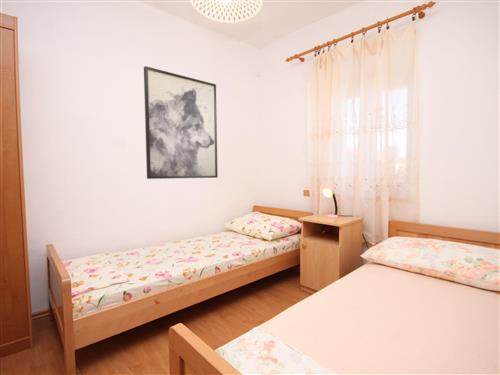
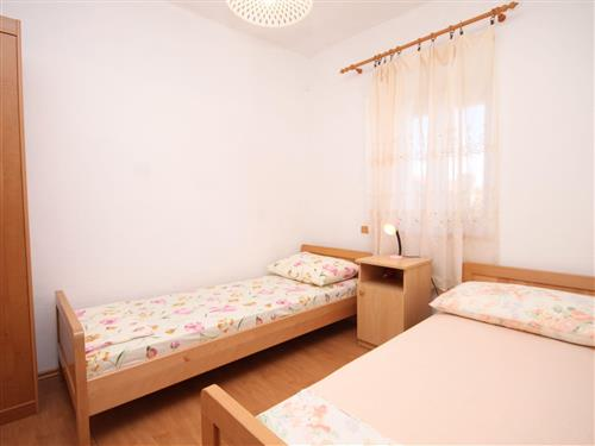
- wall art [143,65,219,180]
